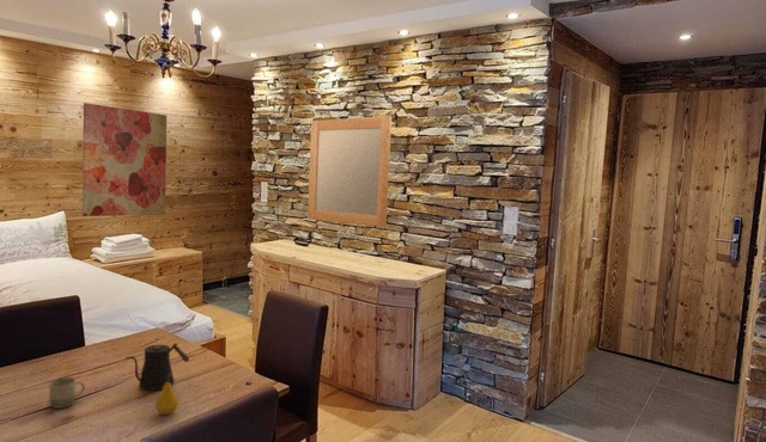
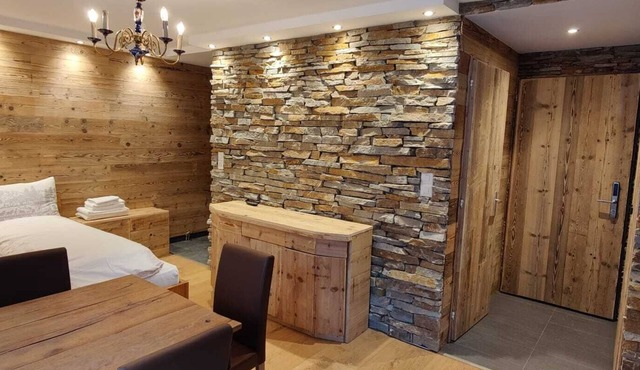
- fruit [154,373,180,416]
- home mirror [306,115,393,228]
- kettle [123,343,190,392]
- cup [48,376,86,410]
- wall art [81,102,168,217]
